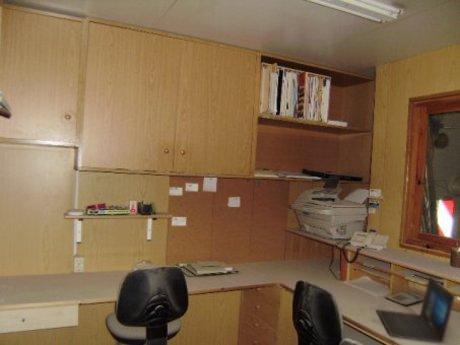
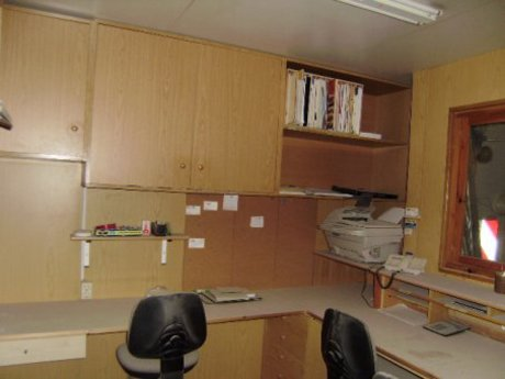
- laptop [376,276,456,344]
